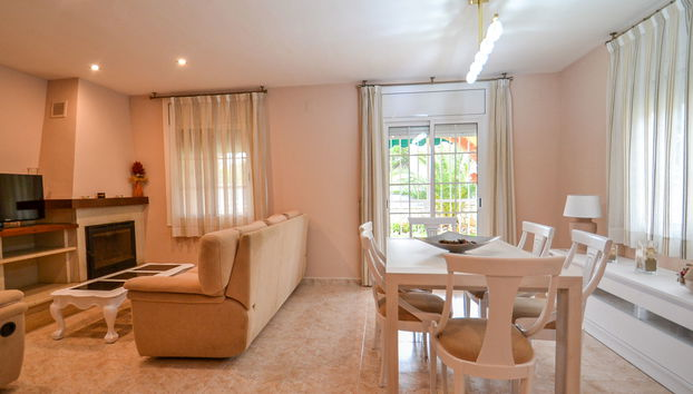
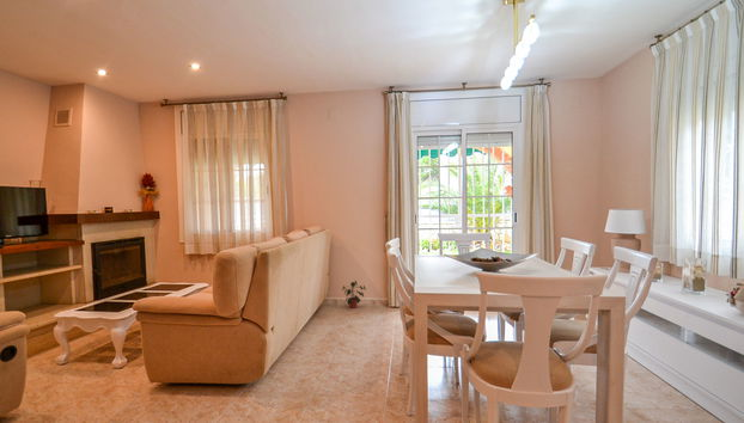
+ potted plant [341,280,367,309]
